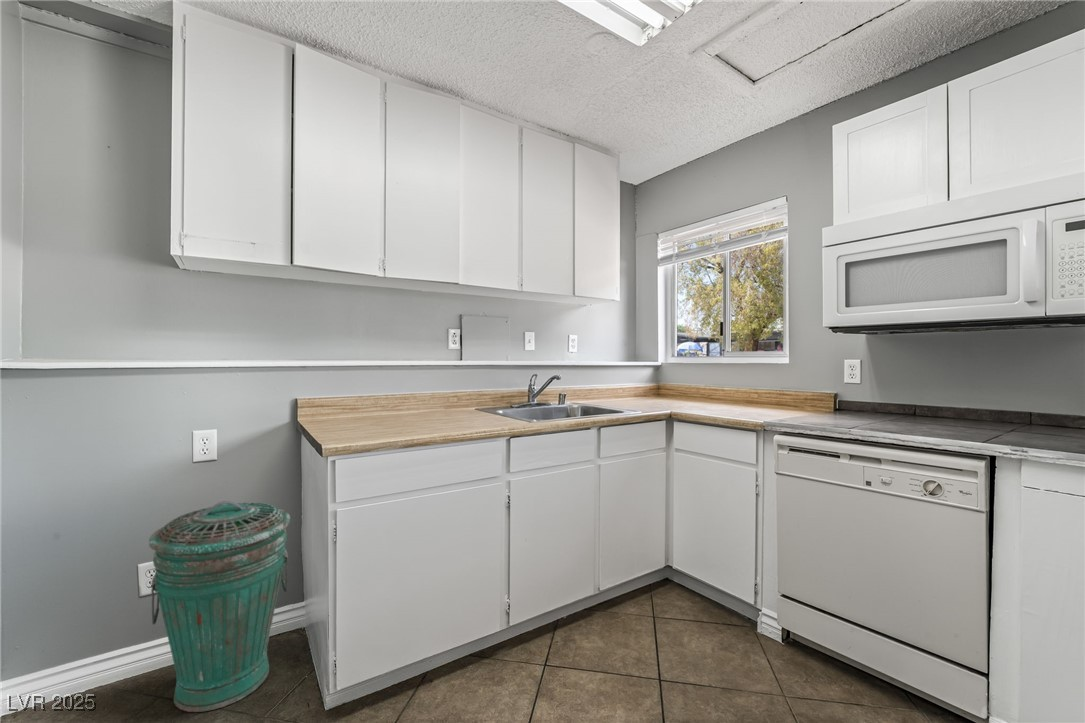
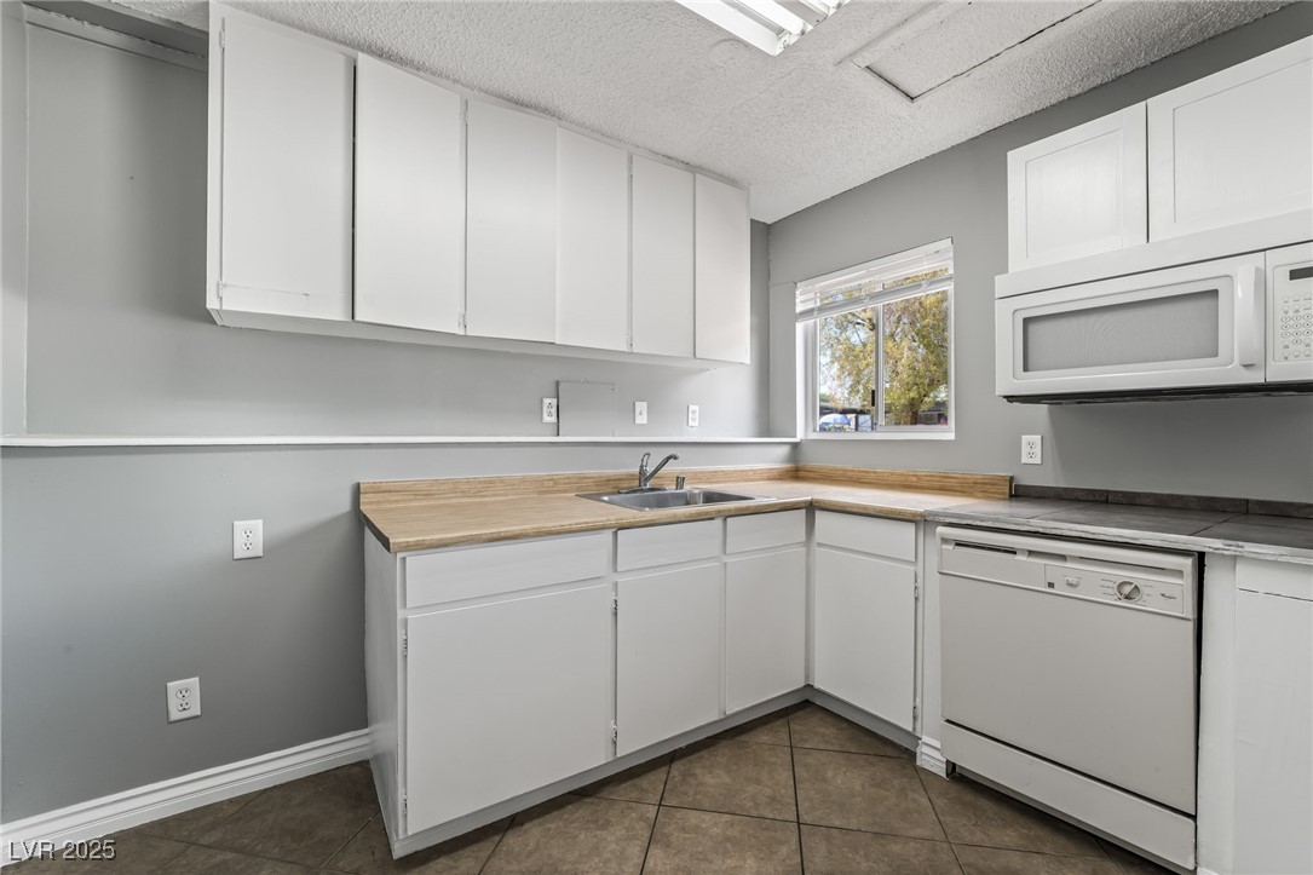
- trash can [148,500,291,713]
